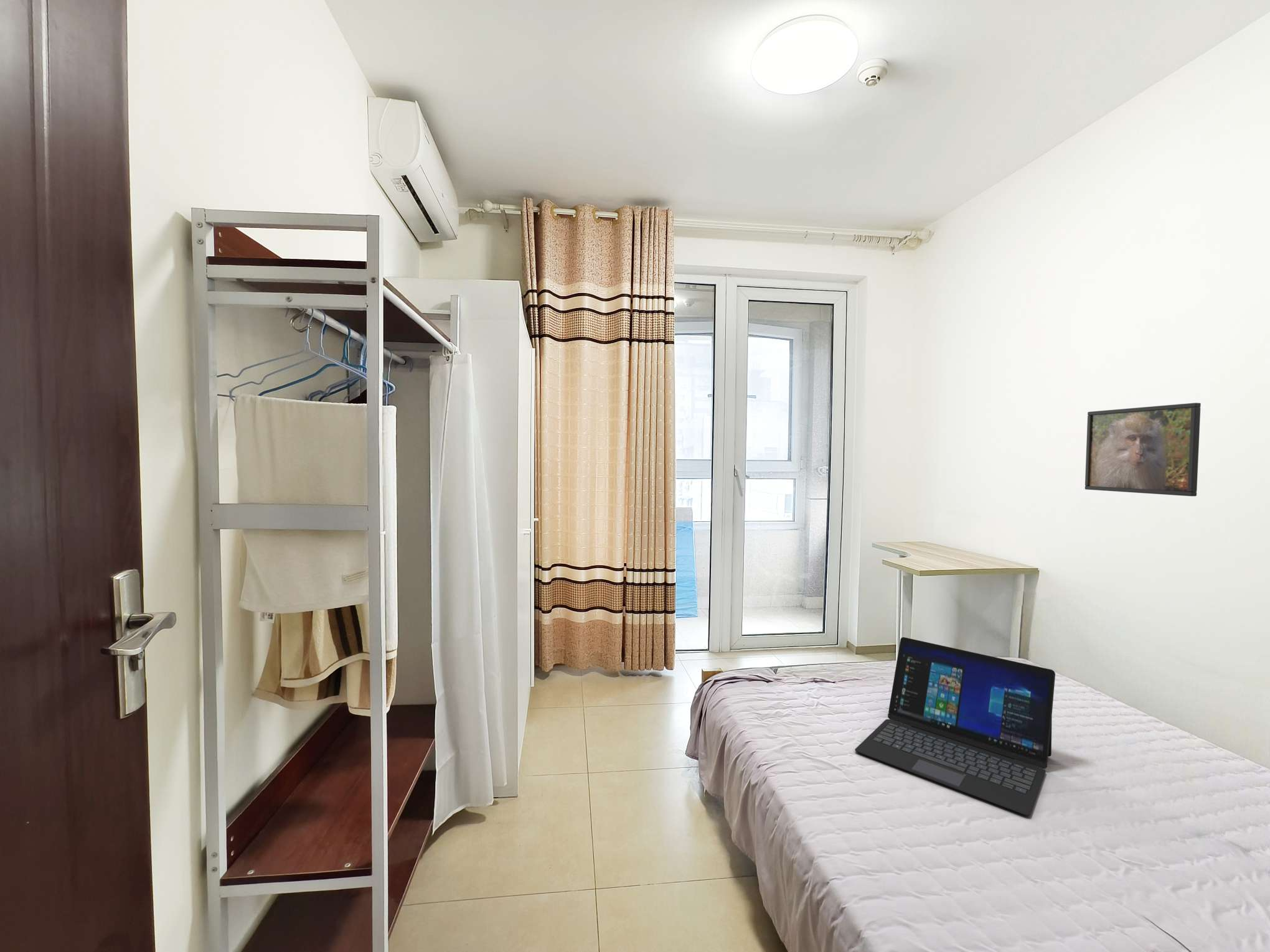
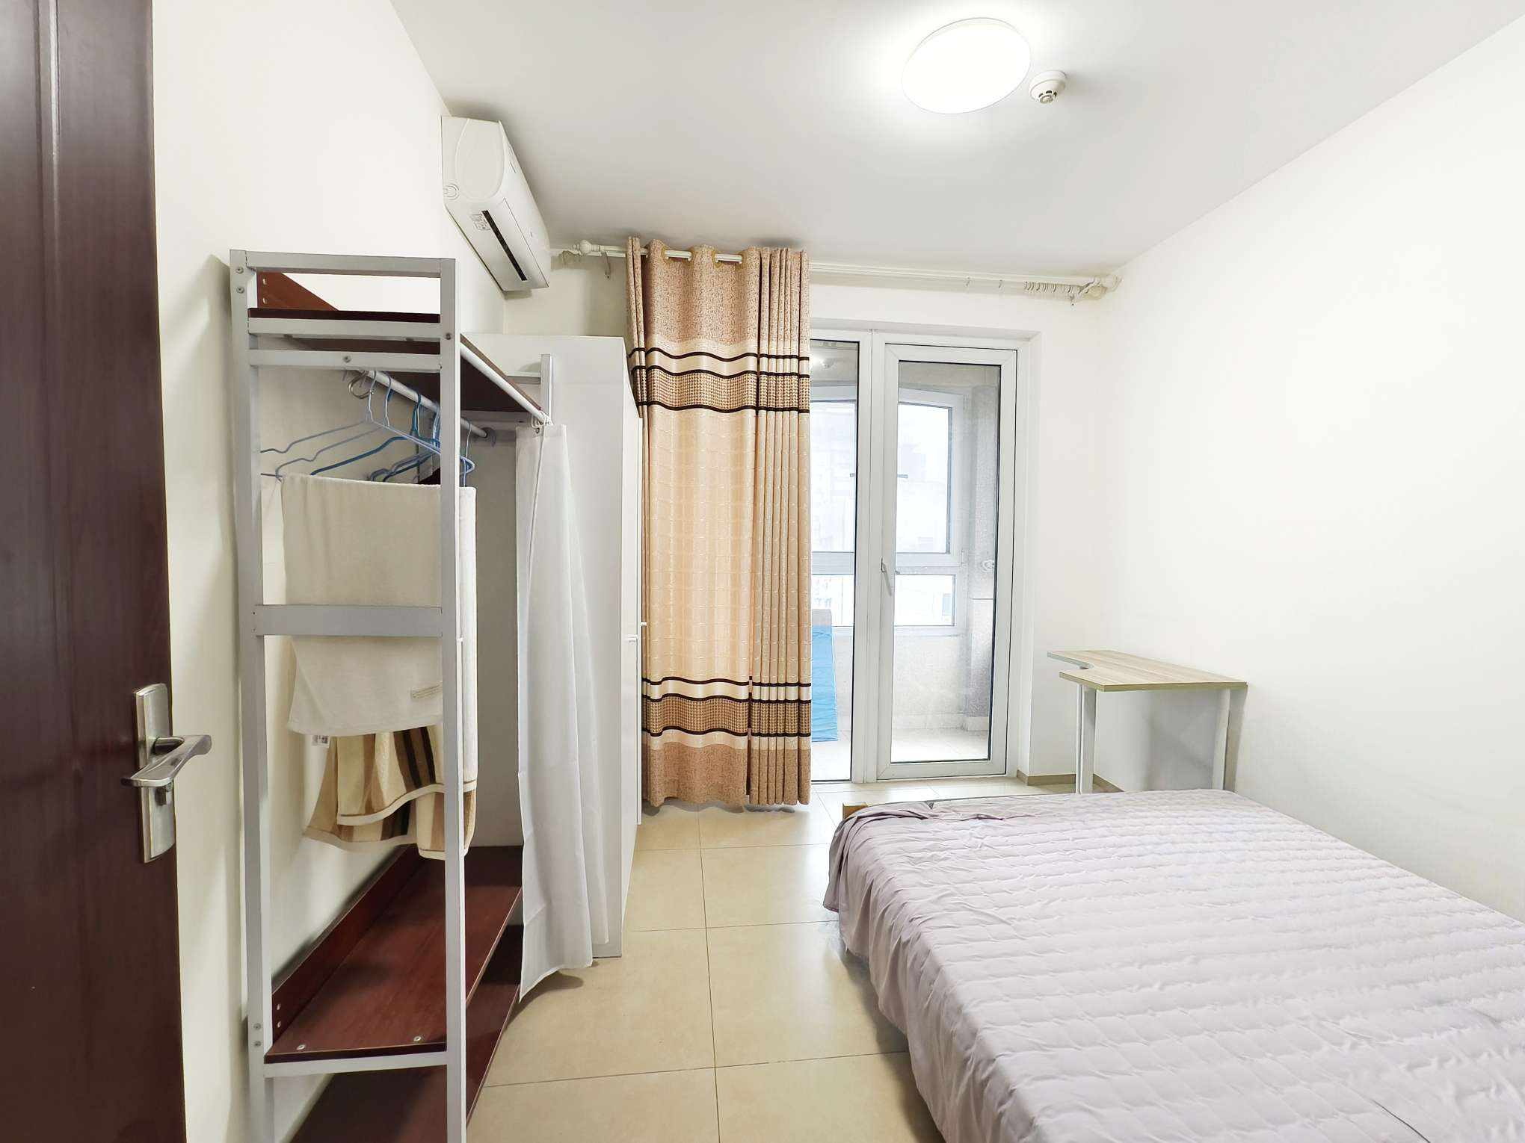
- laptop [854,637,1056,816]
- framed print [1084,402,1202,497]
